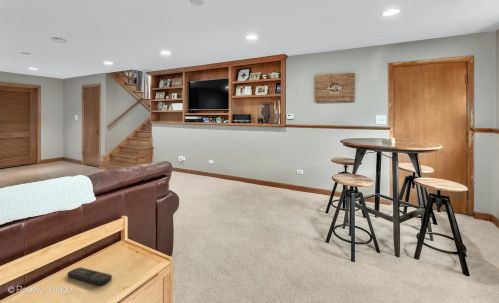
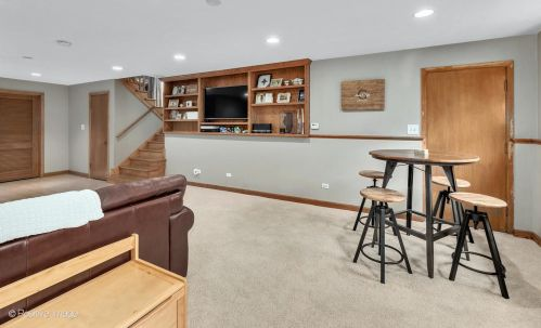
- remote control [67,266,113,286]
